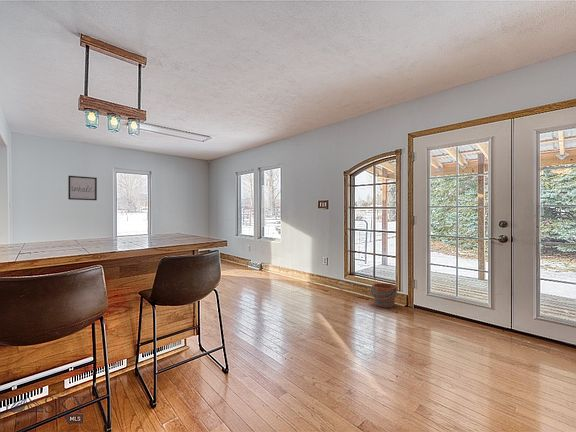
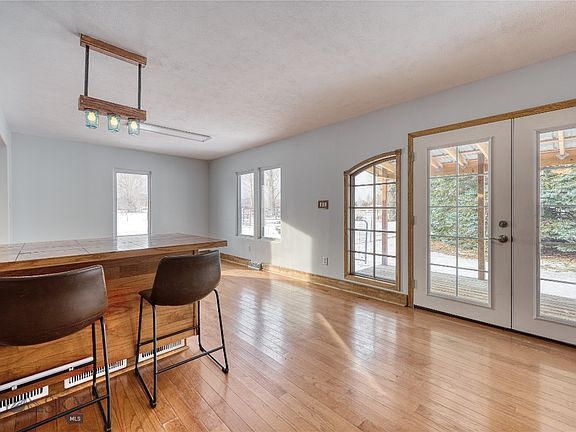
- wall art [67,175,98,201]
- bucket [370,282,398,309]
